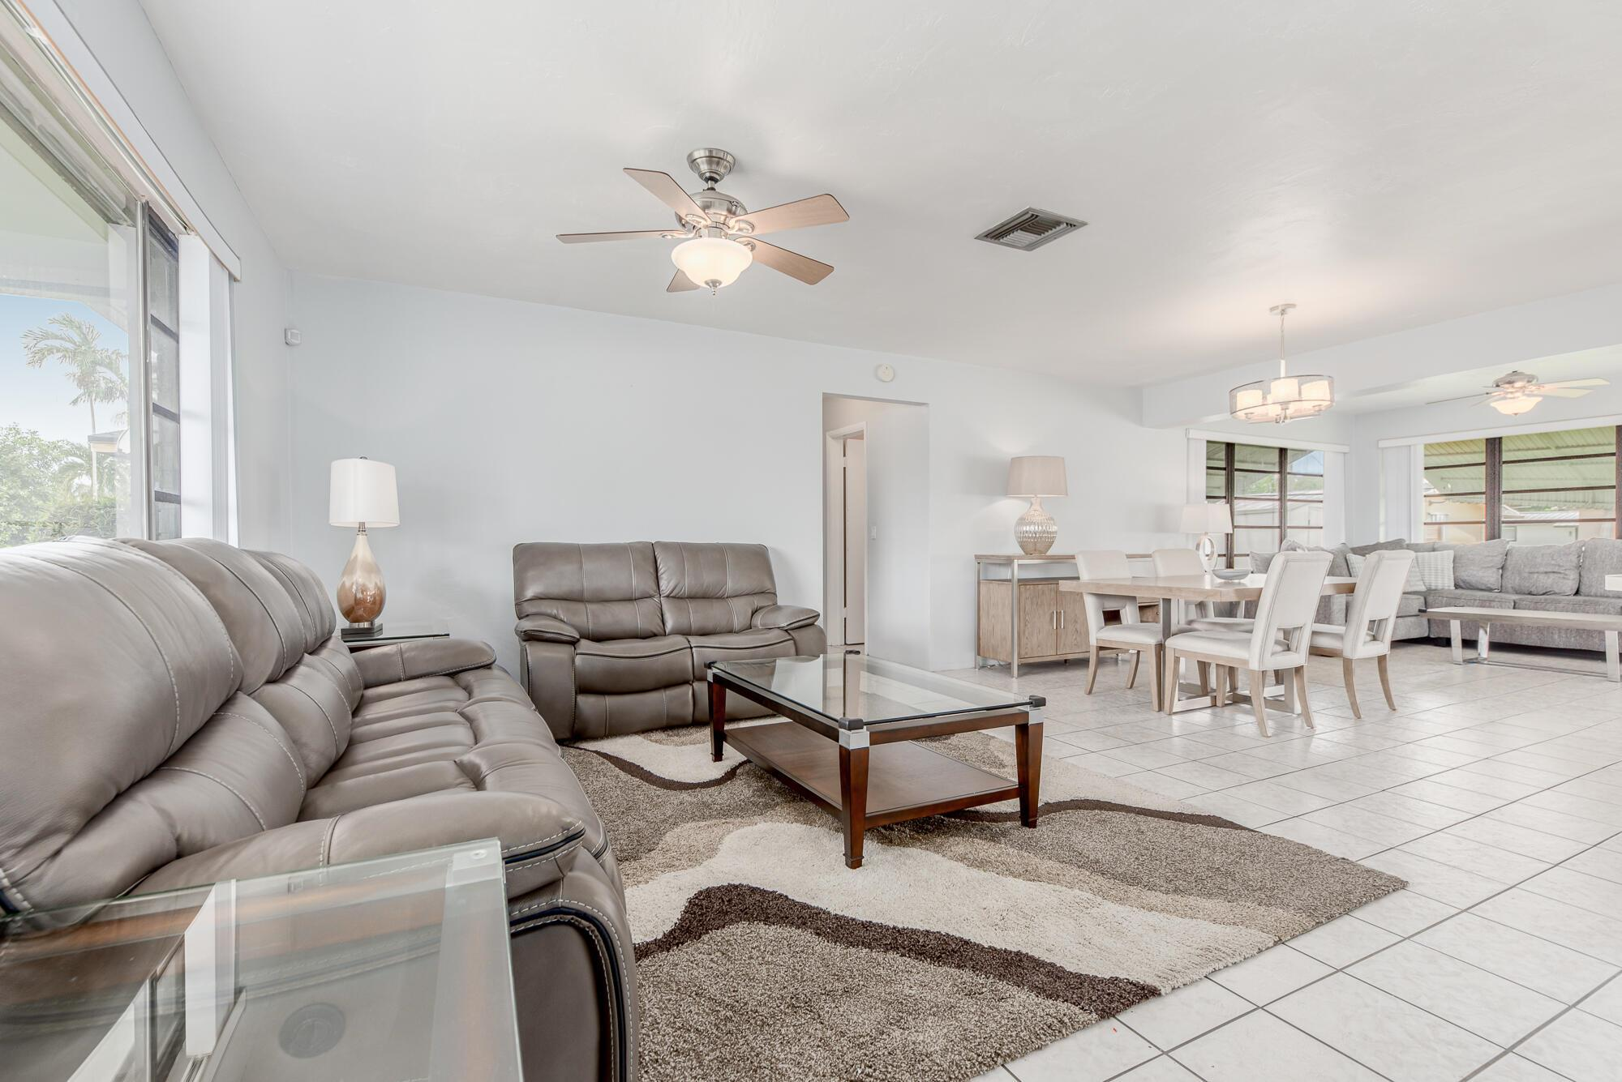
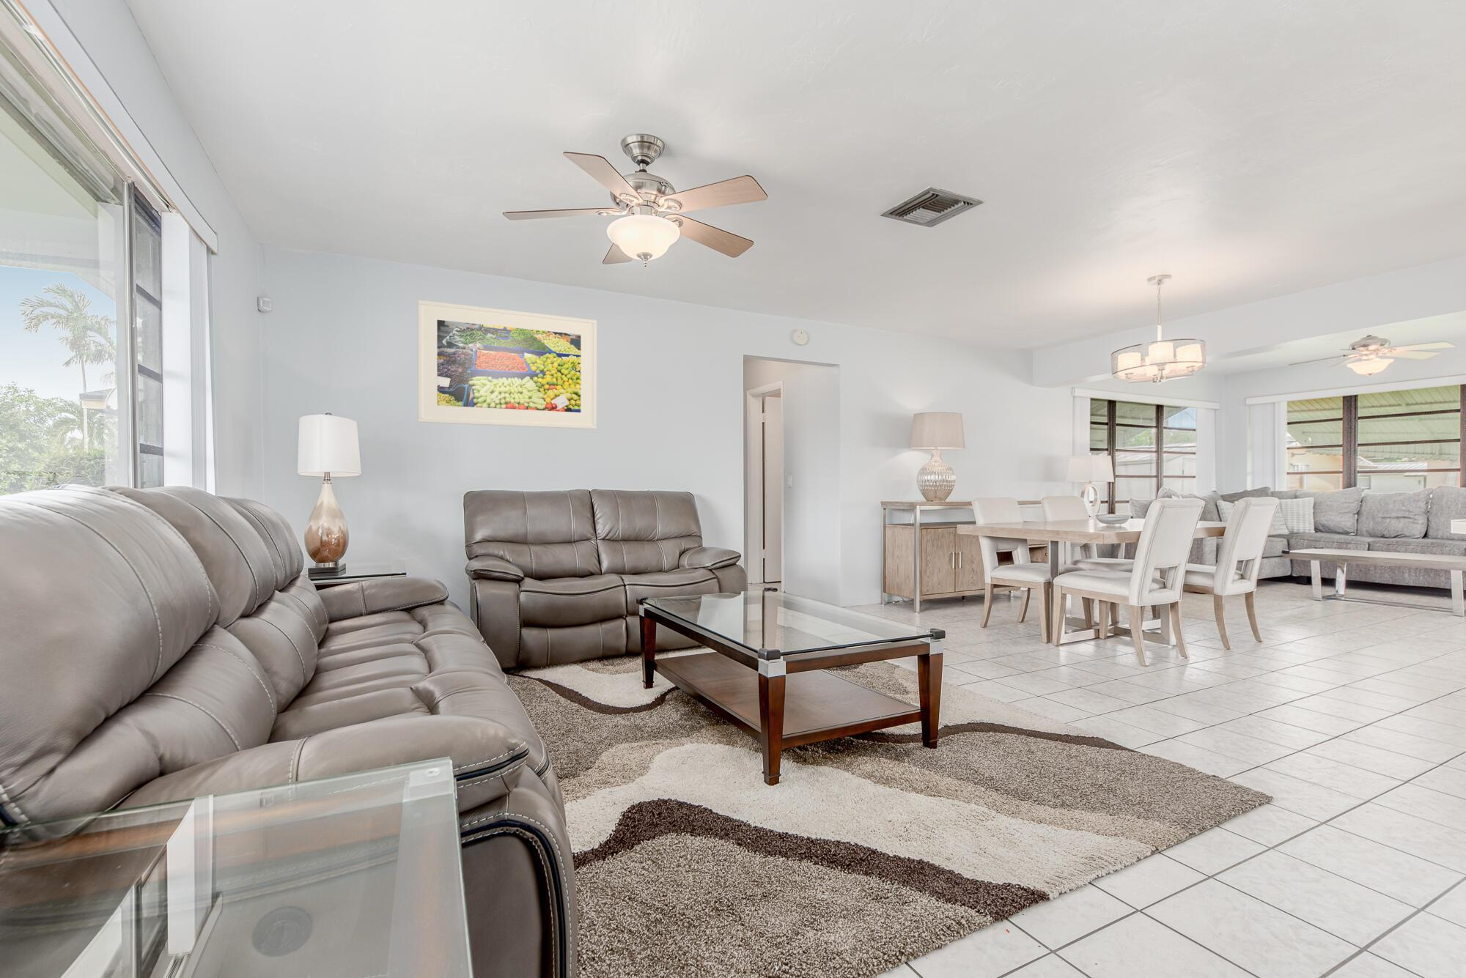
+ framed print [417,300,597,430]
